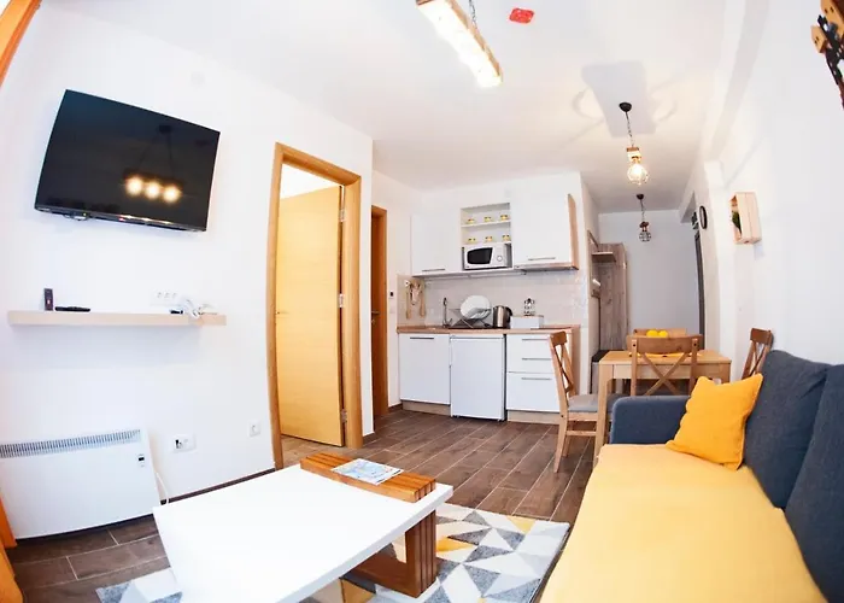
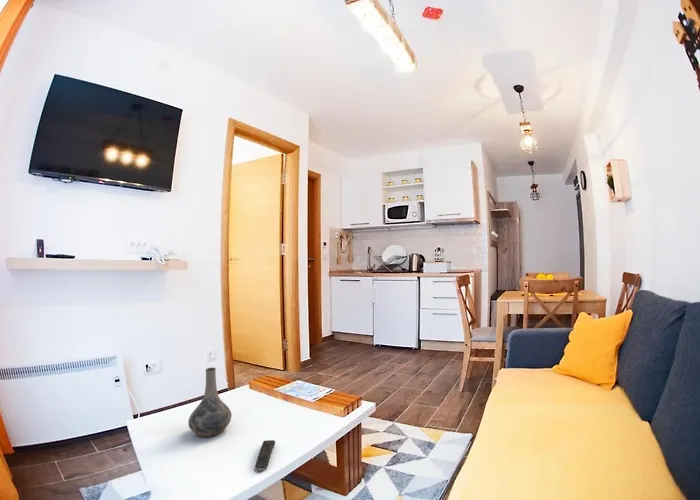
+ remote control [254,439,276,472]
+ decorative vase [187,366,232,439]
